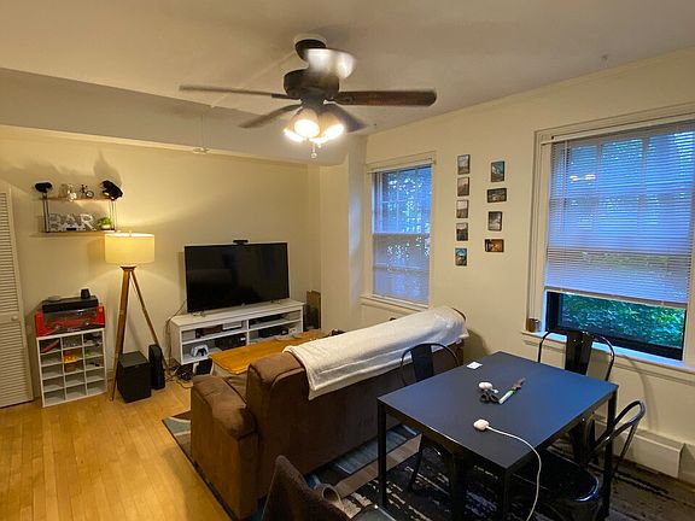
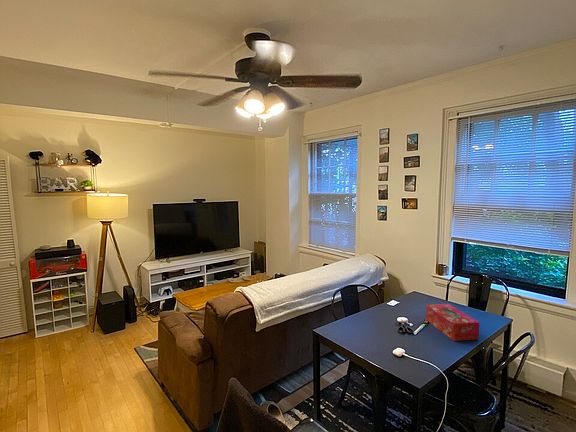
+ tissue box [425,303,480,342]
